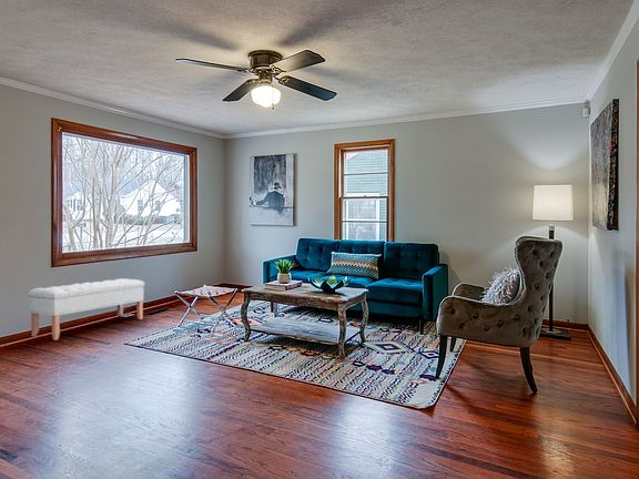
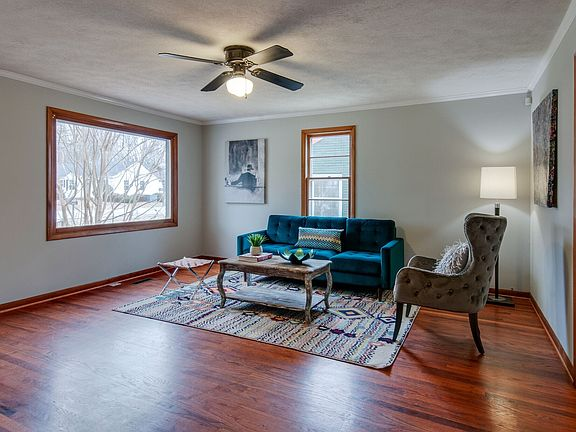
- bench [28,277,145,342]
